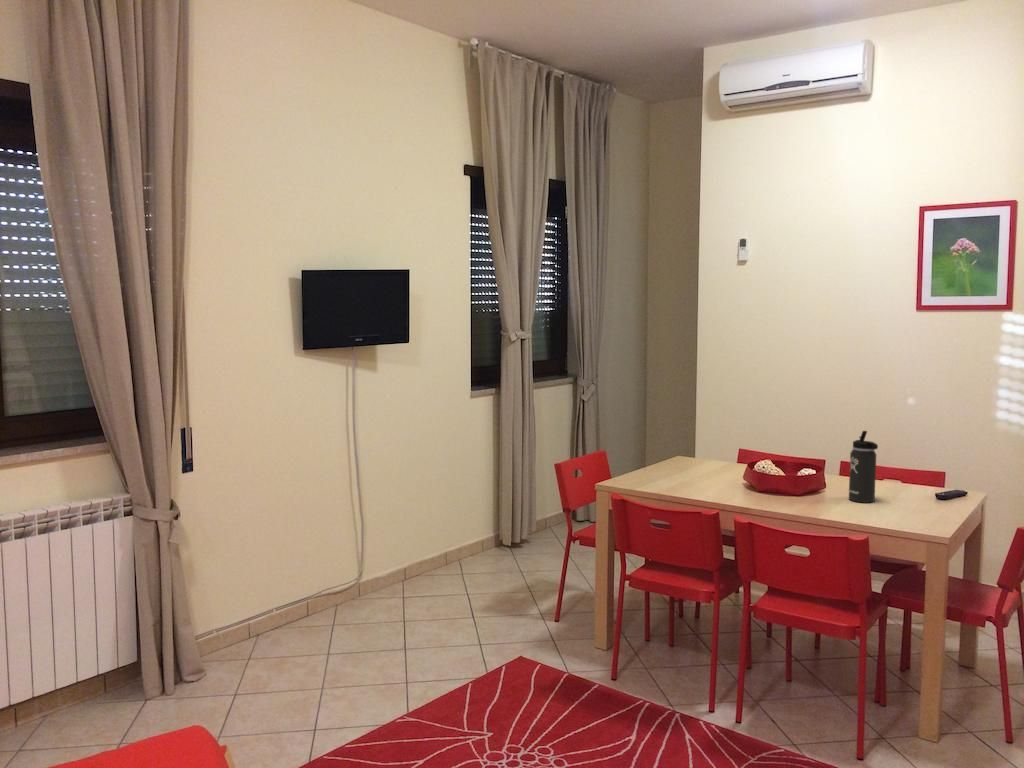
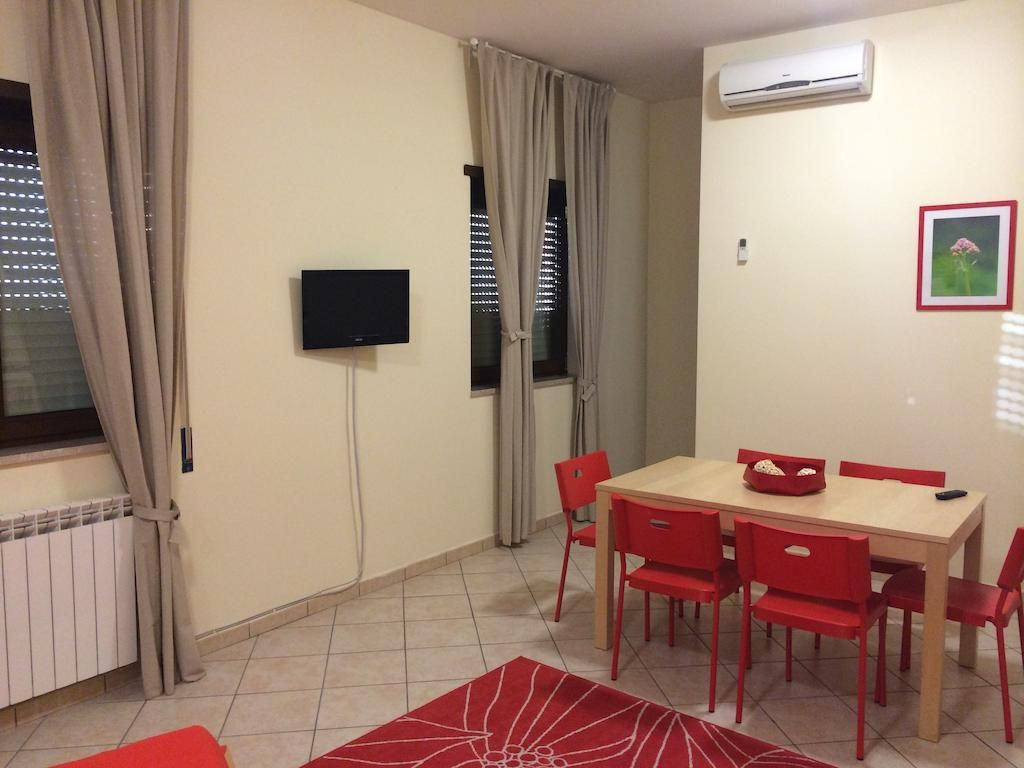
- thermos bottle [848,430,879,504]
